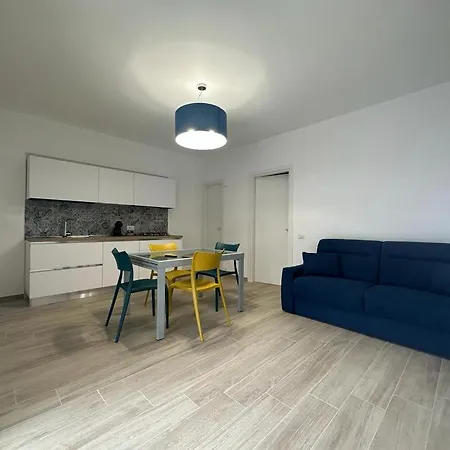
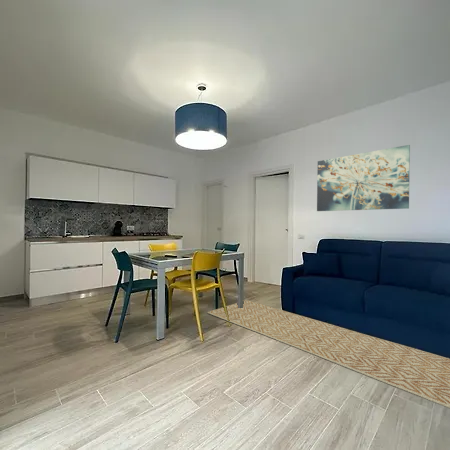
+ wall art [316,144,411,212]
+ rug [206,299,450,409]
